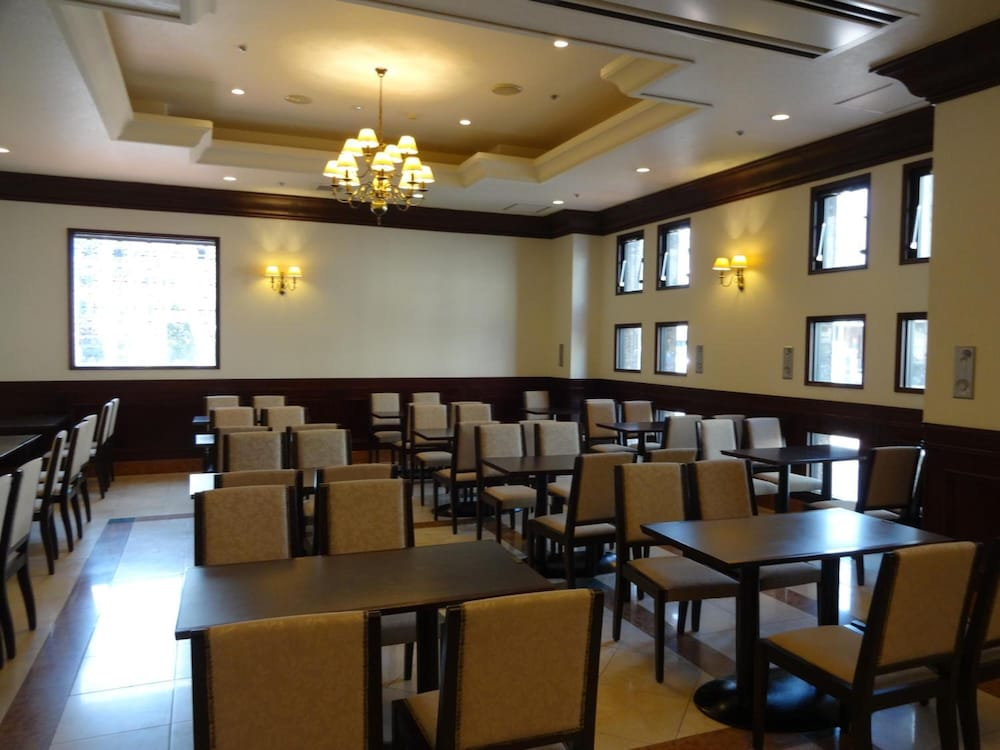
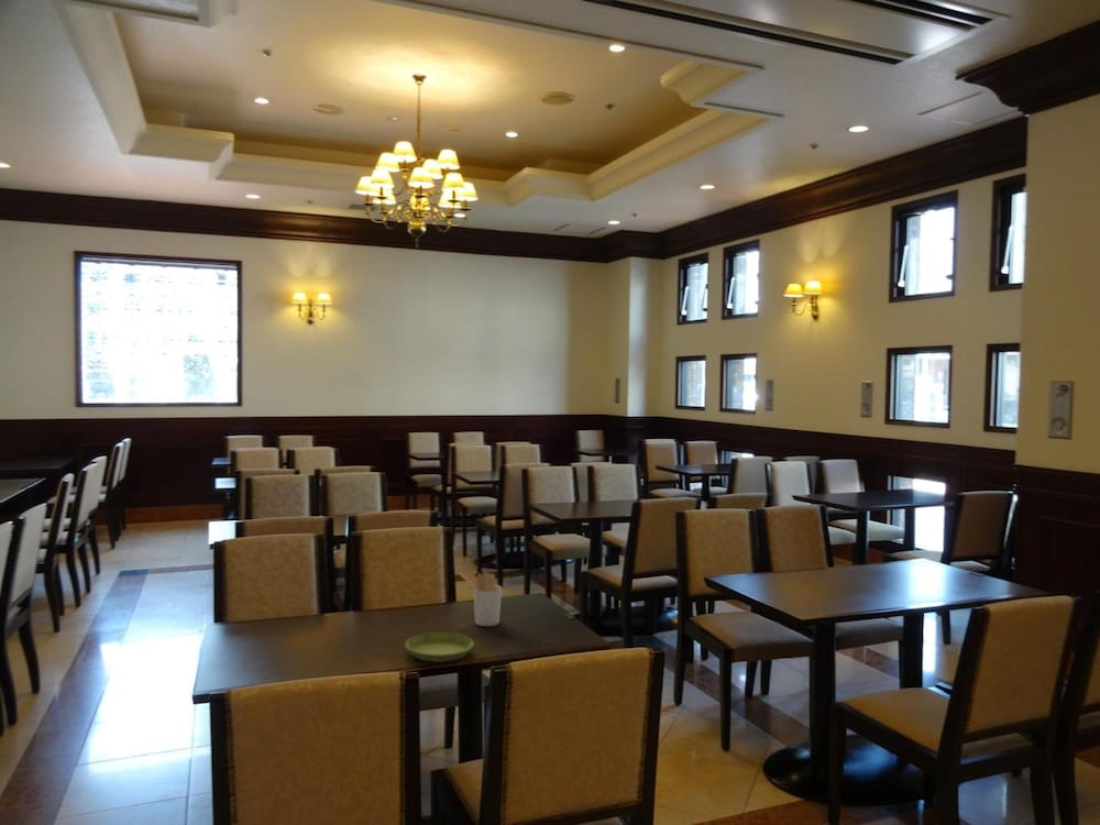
+ saucer [404,631,475,663]
+ utensil holder [459,569,503,627]
